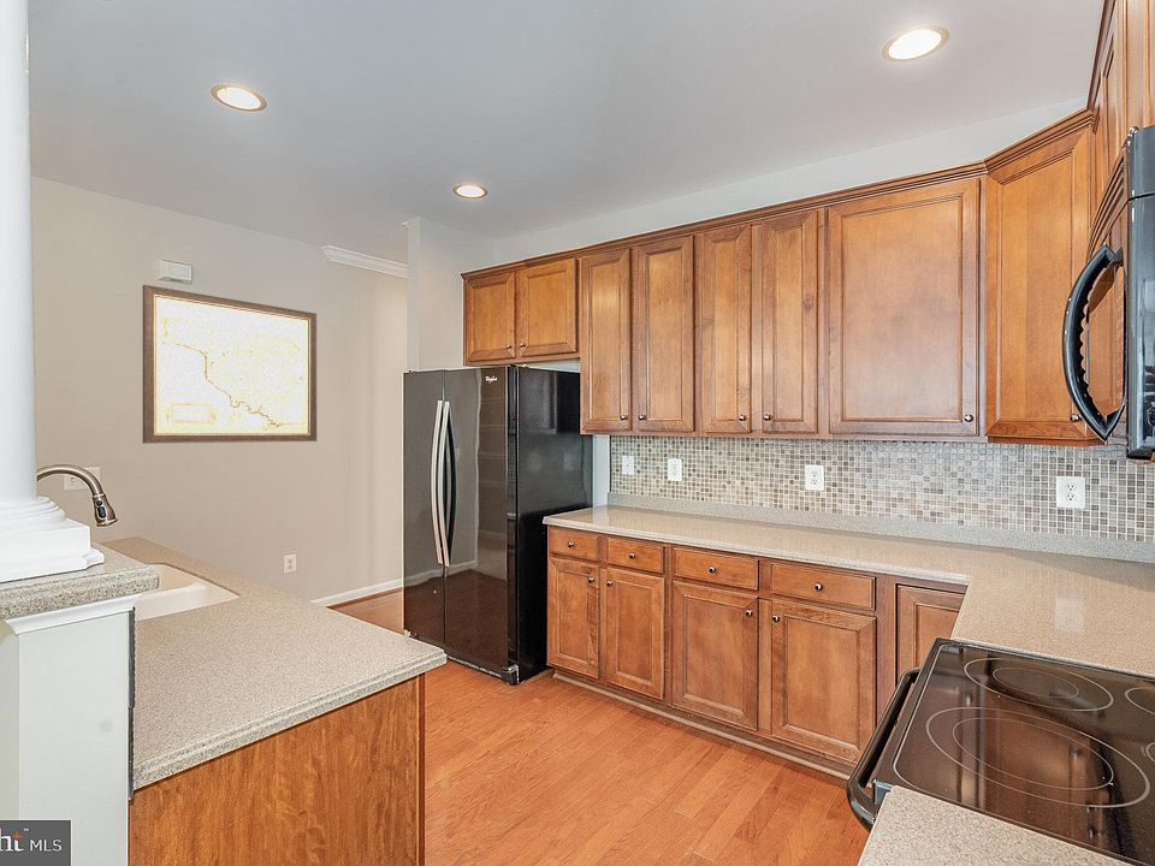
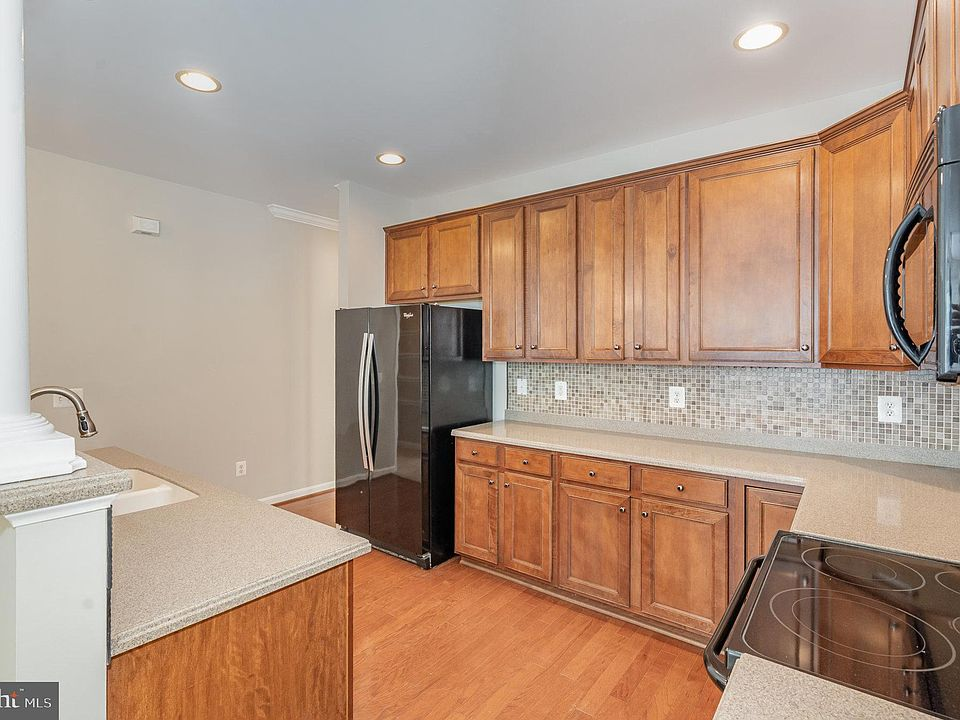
- wall art [142,284,318,445]
